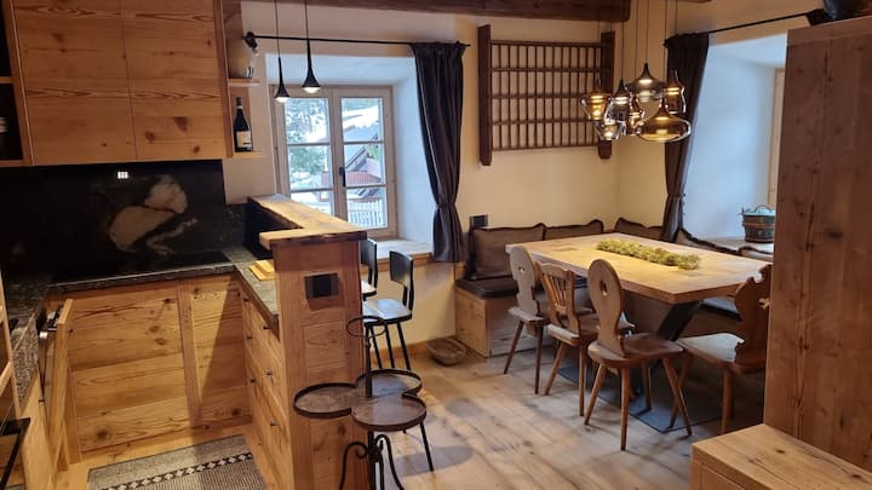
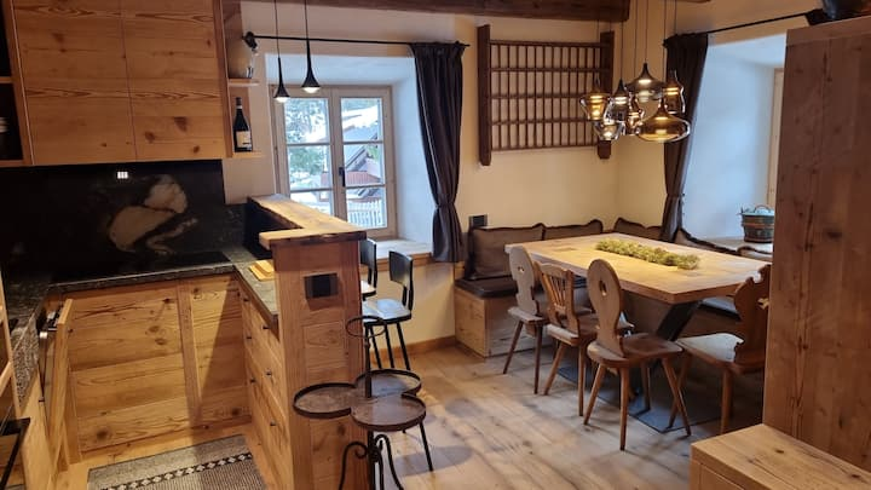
- basket [424,335,467,365]
